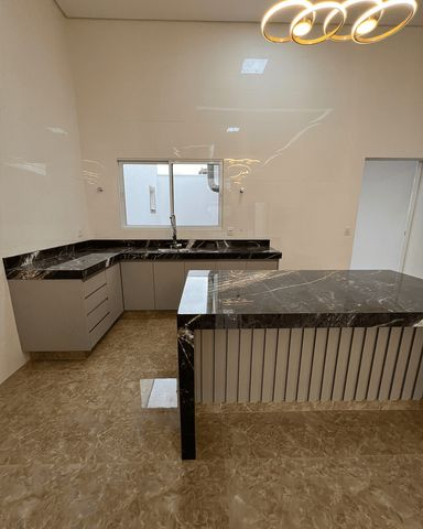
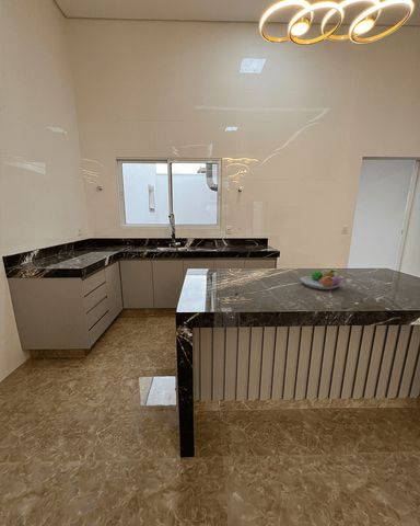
+ fruit bowl [300,267,342,290]
